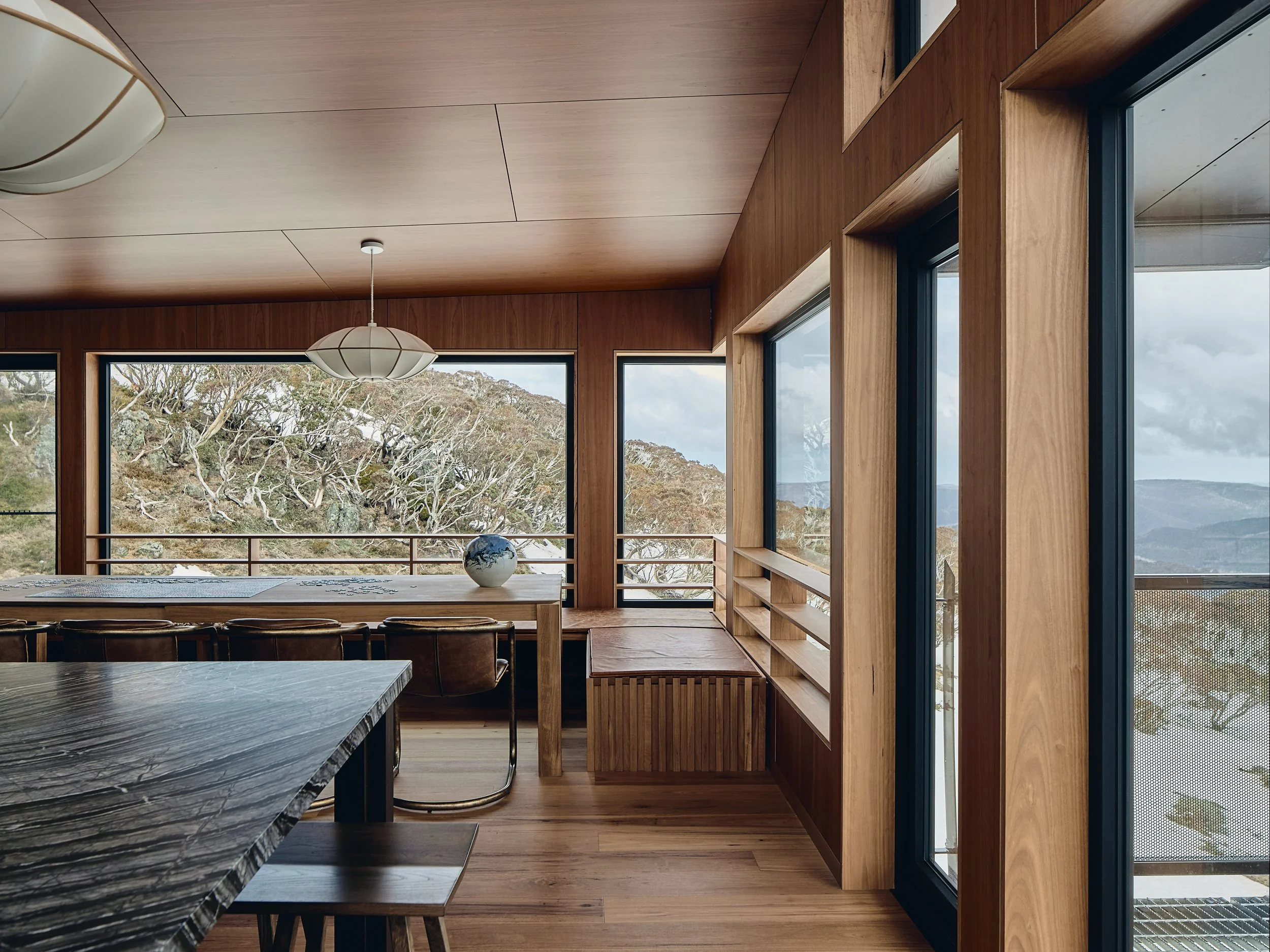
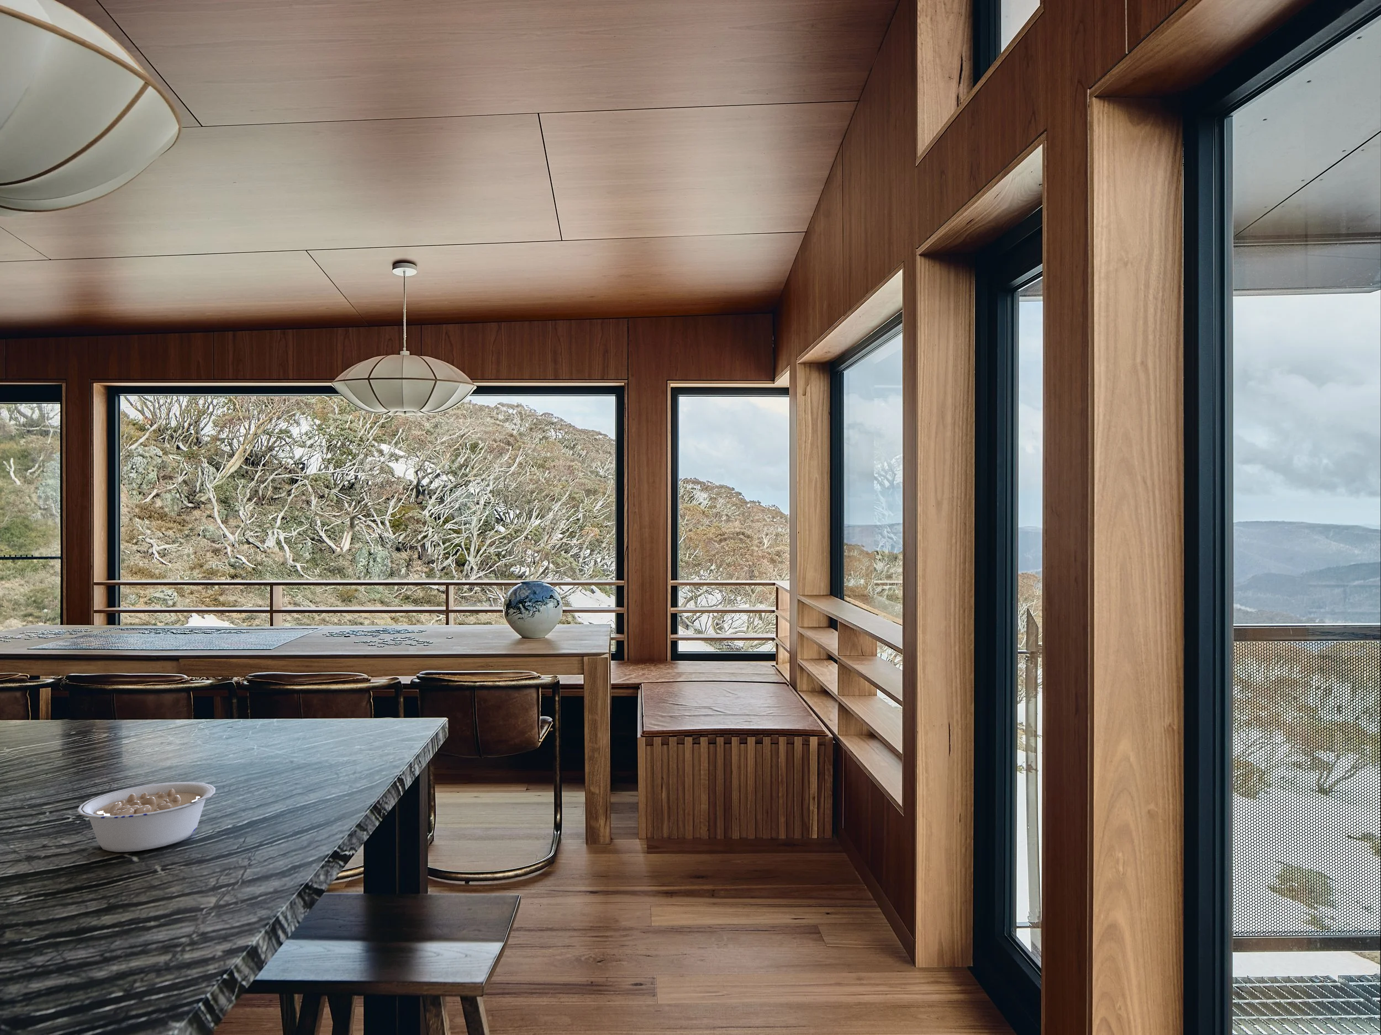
+ legume [77,782,219,852]
